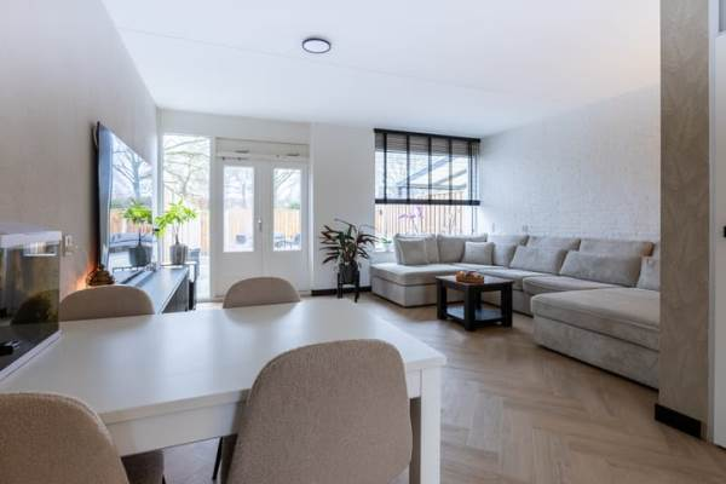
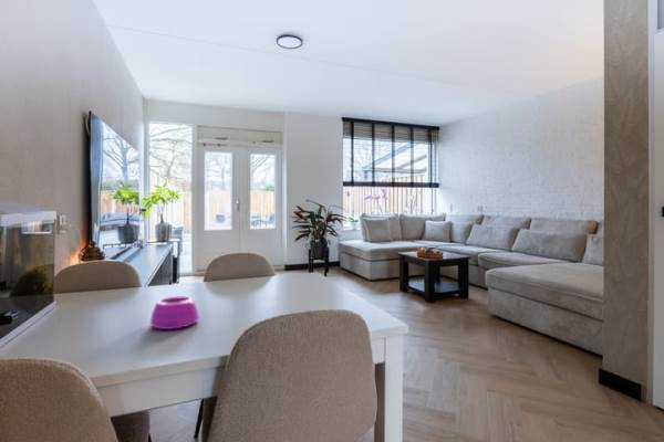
+ bowl [149,296,200,330]
